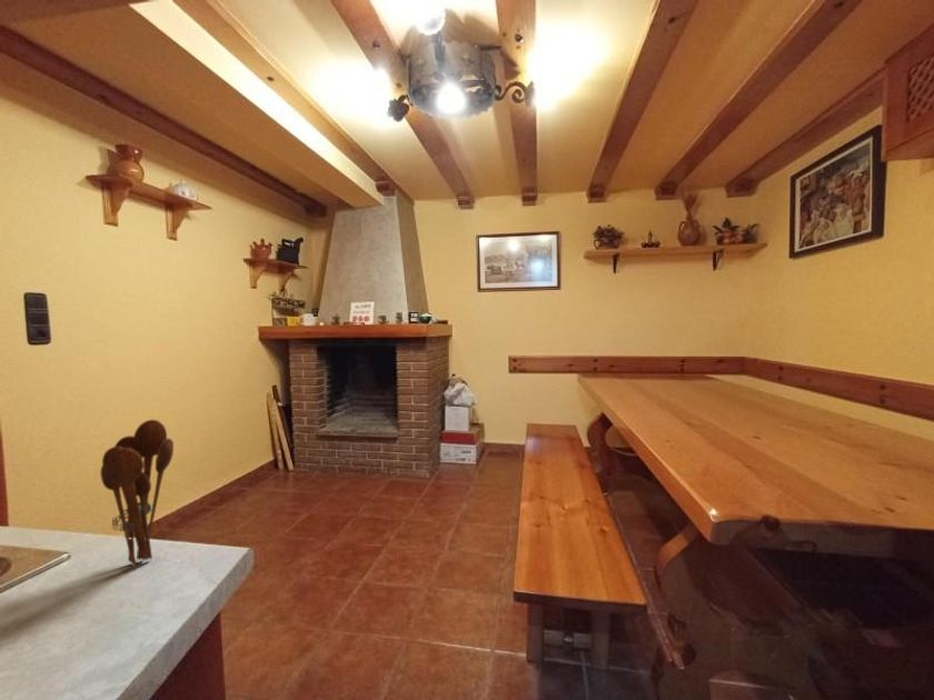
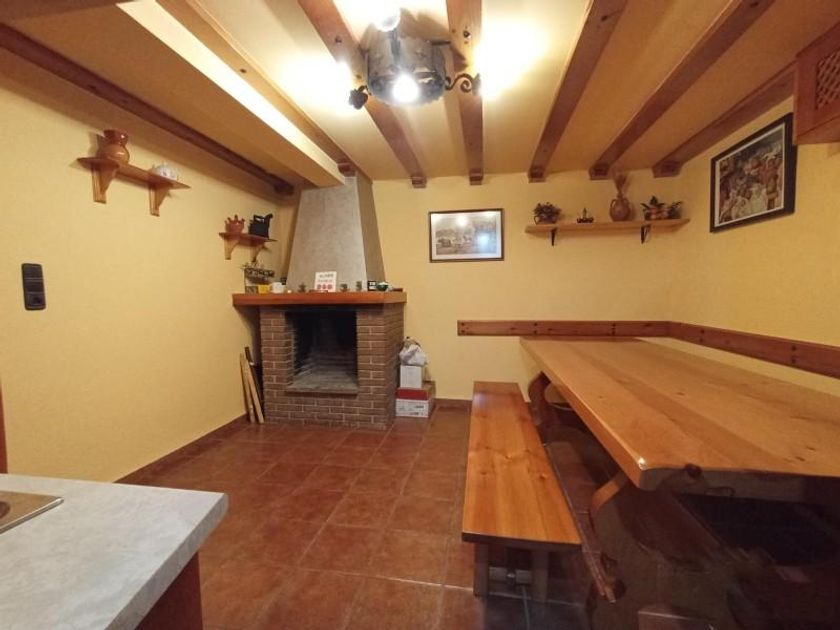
- utensil holder [99,419,175,568]
